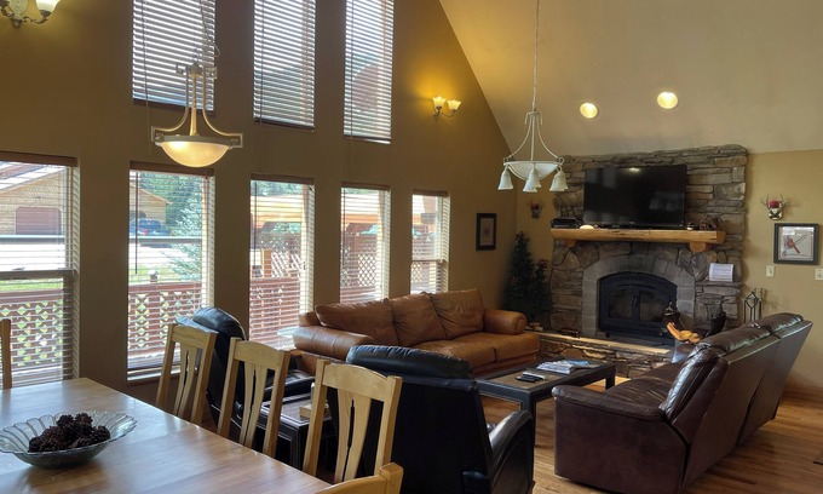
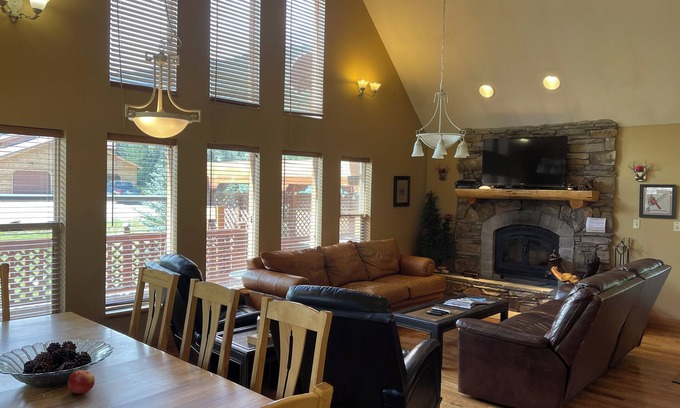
+ fruit [67,369,96,395]
